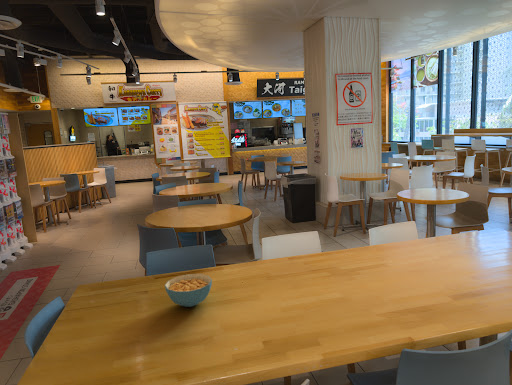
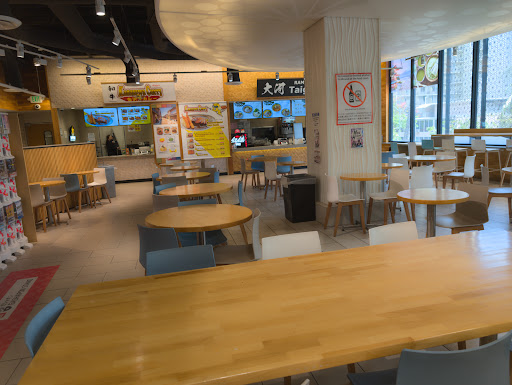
- cereal bowl [164,273,213,308]
